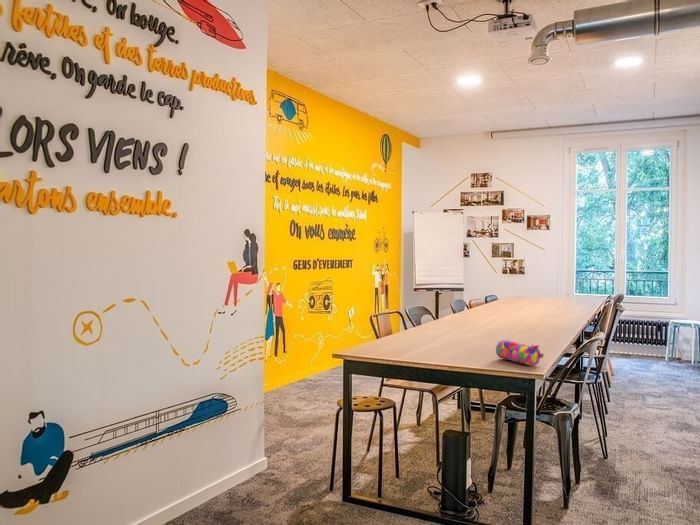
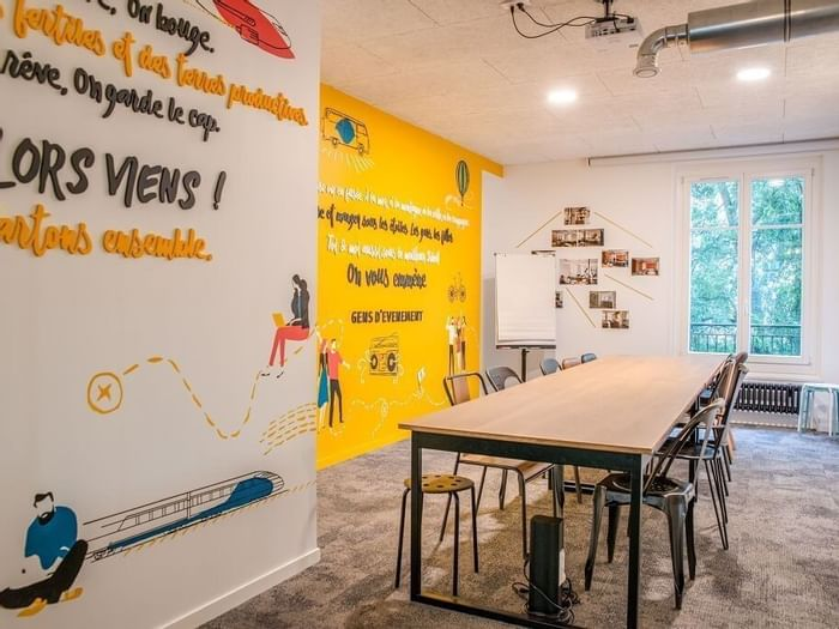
- pencil case [495,339,544,367]
